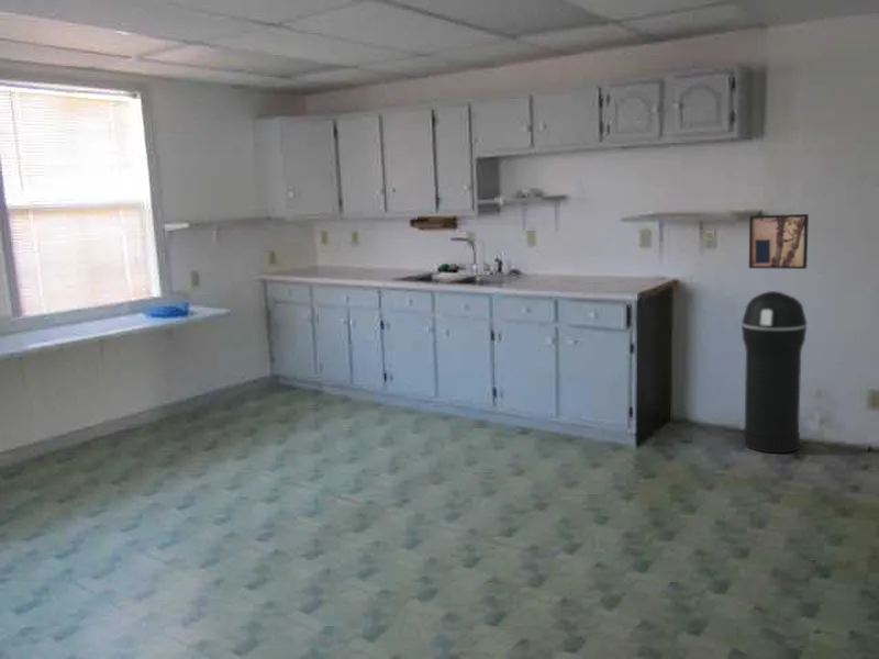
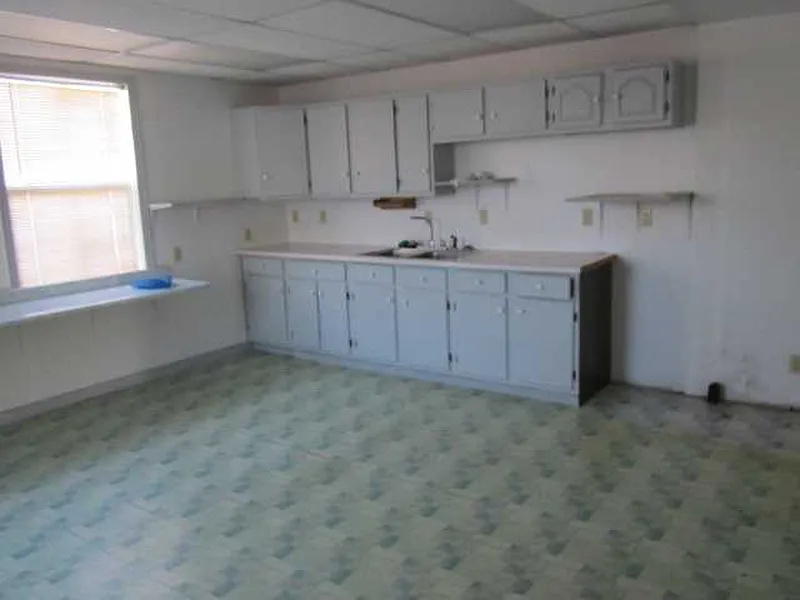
- wall art [748,213,810,270]
- trash can [741,290,808,454]
